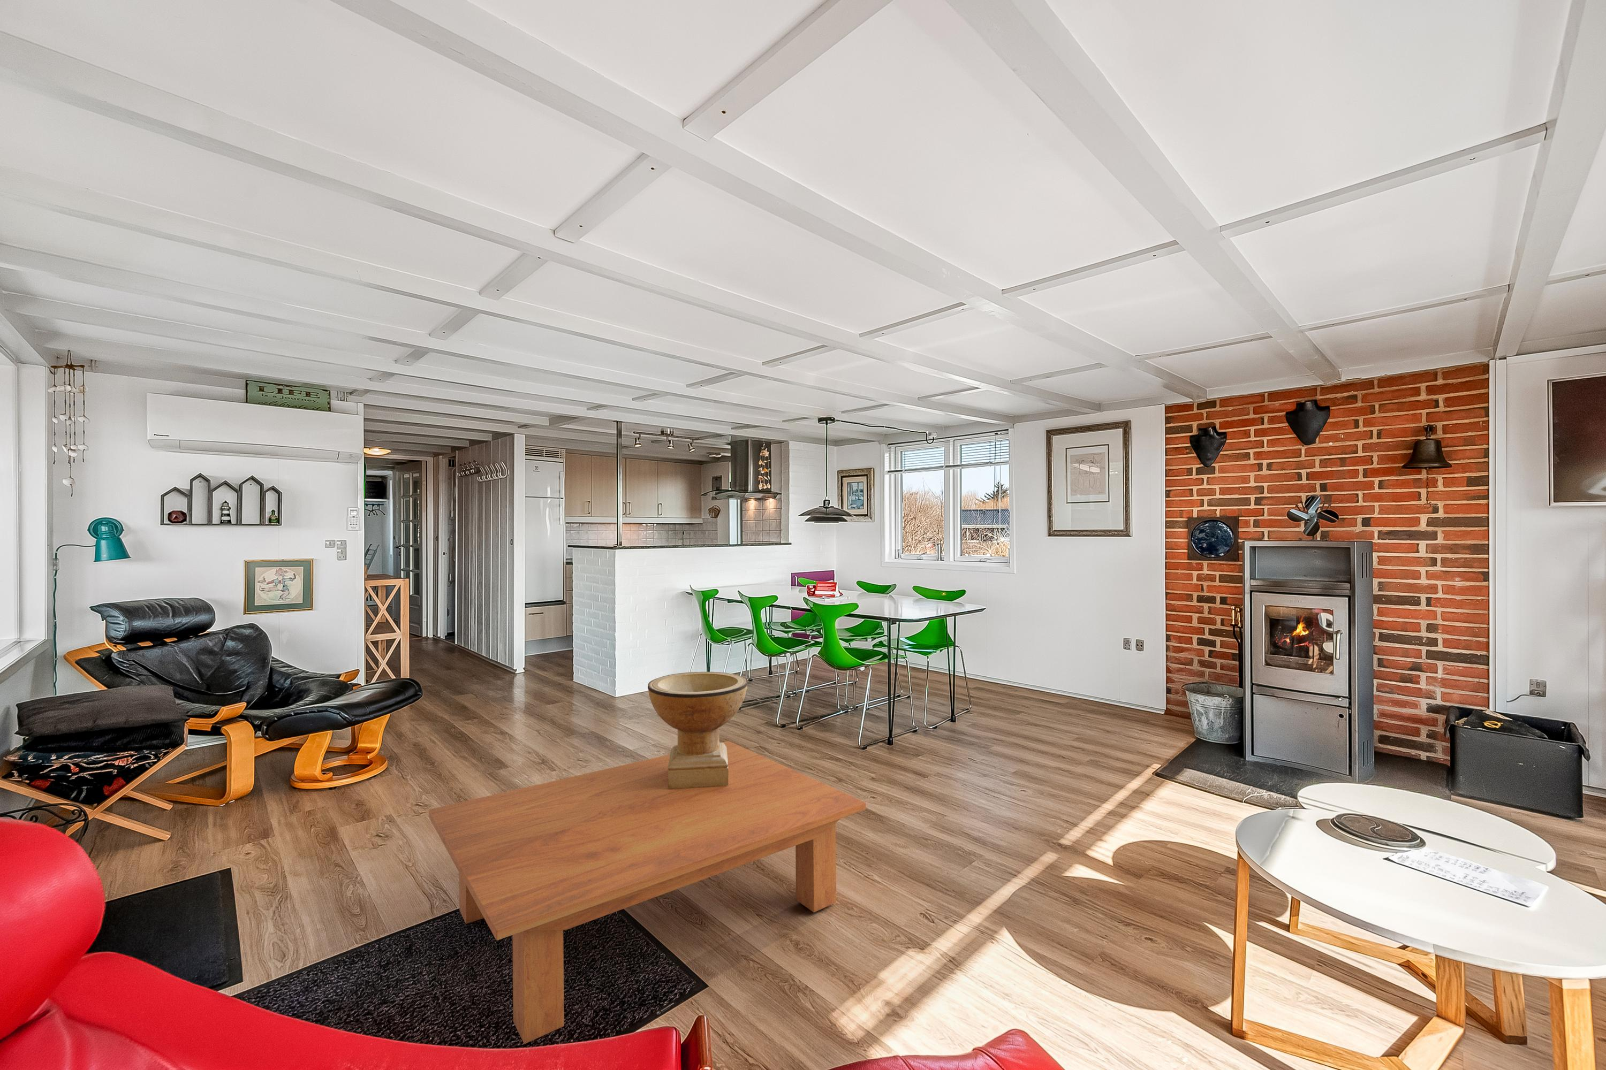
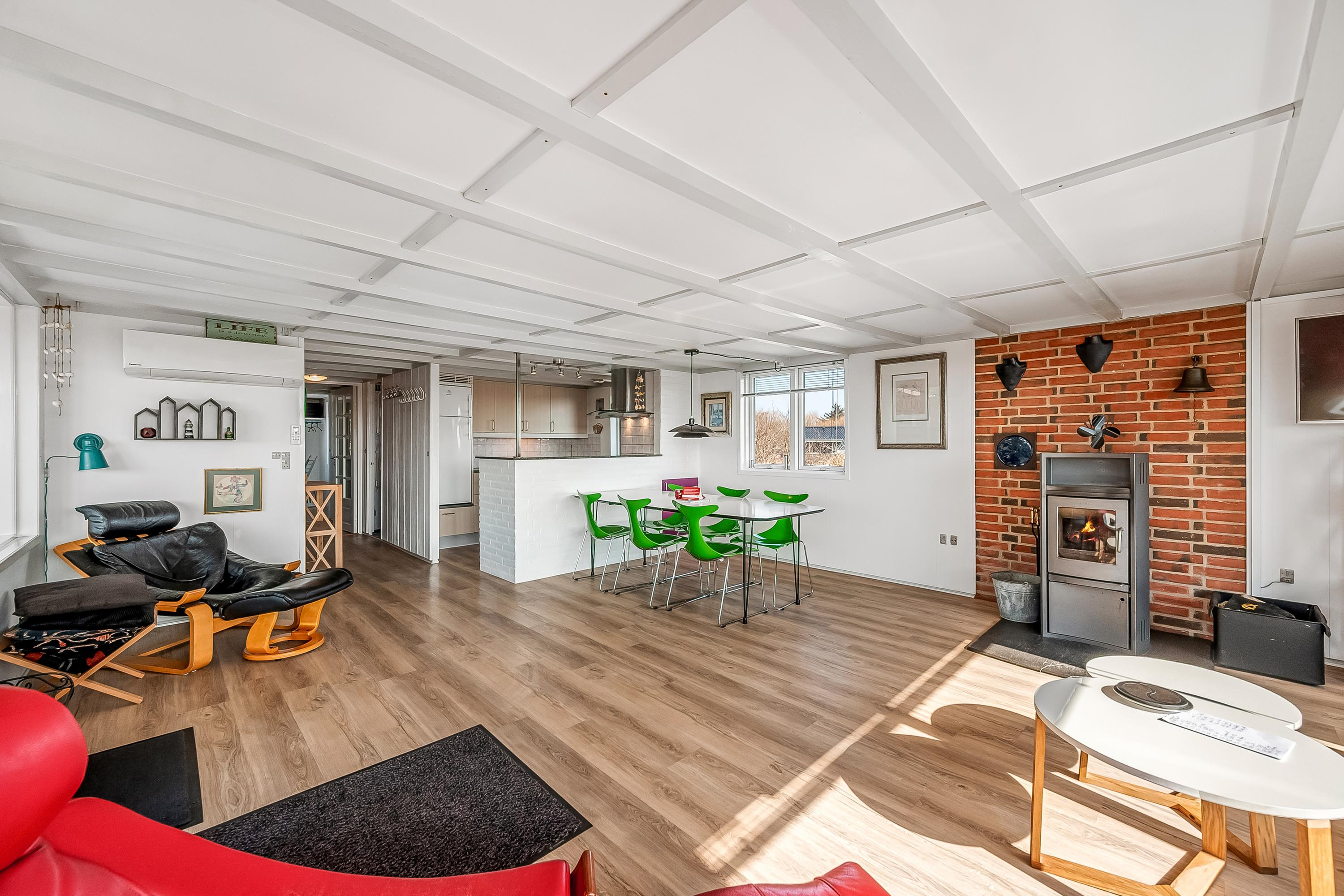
- coffee table [428,740,866,1044]
- decorative bowl [648,671,748,789]
